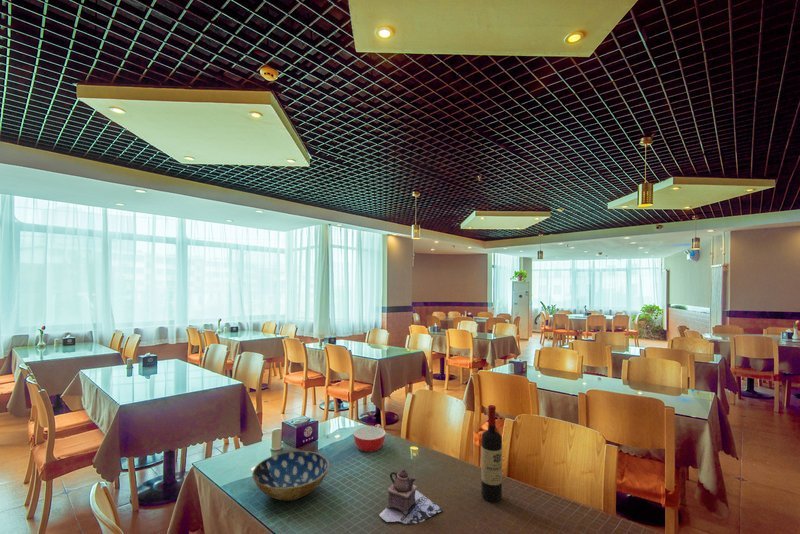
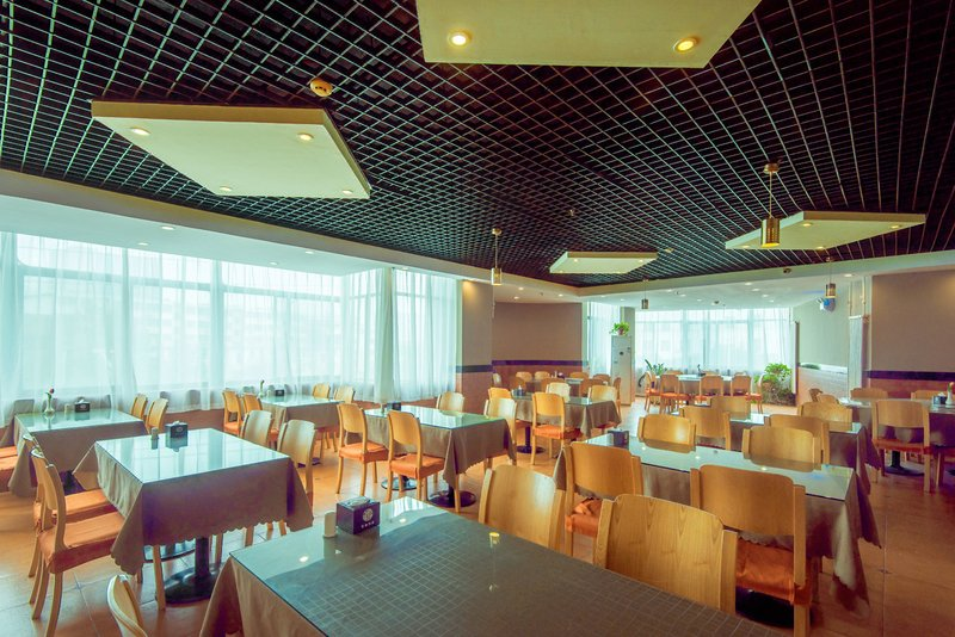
- bowl [251,450,330,502]
- bowl [353,423,387,453]
- wine bottle [480,404,503,503]
- teapot [377,469,444,525]
